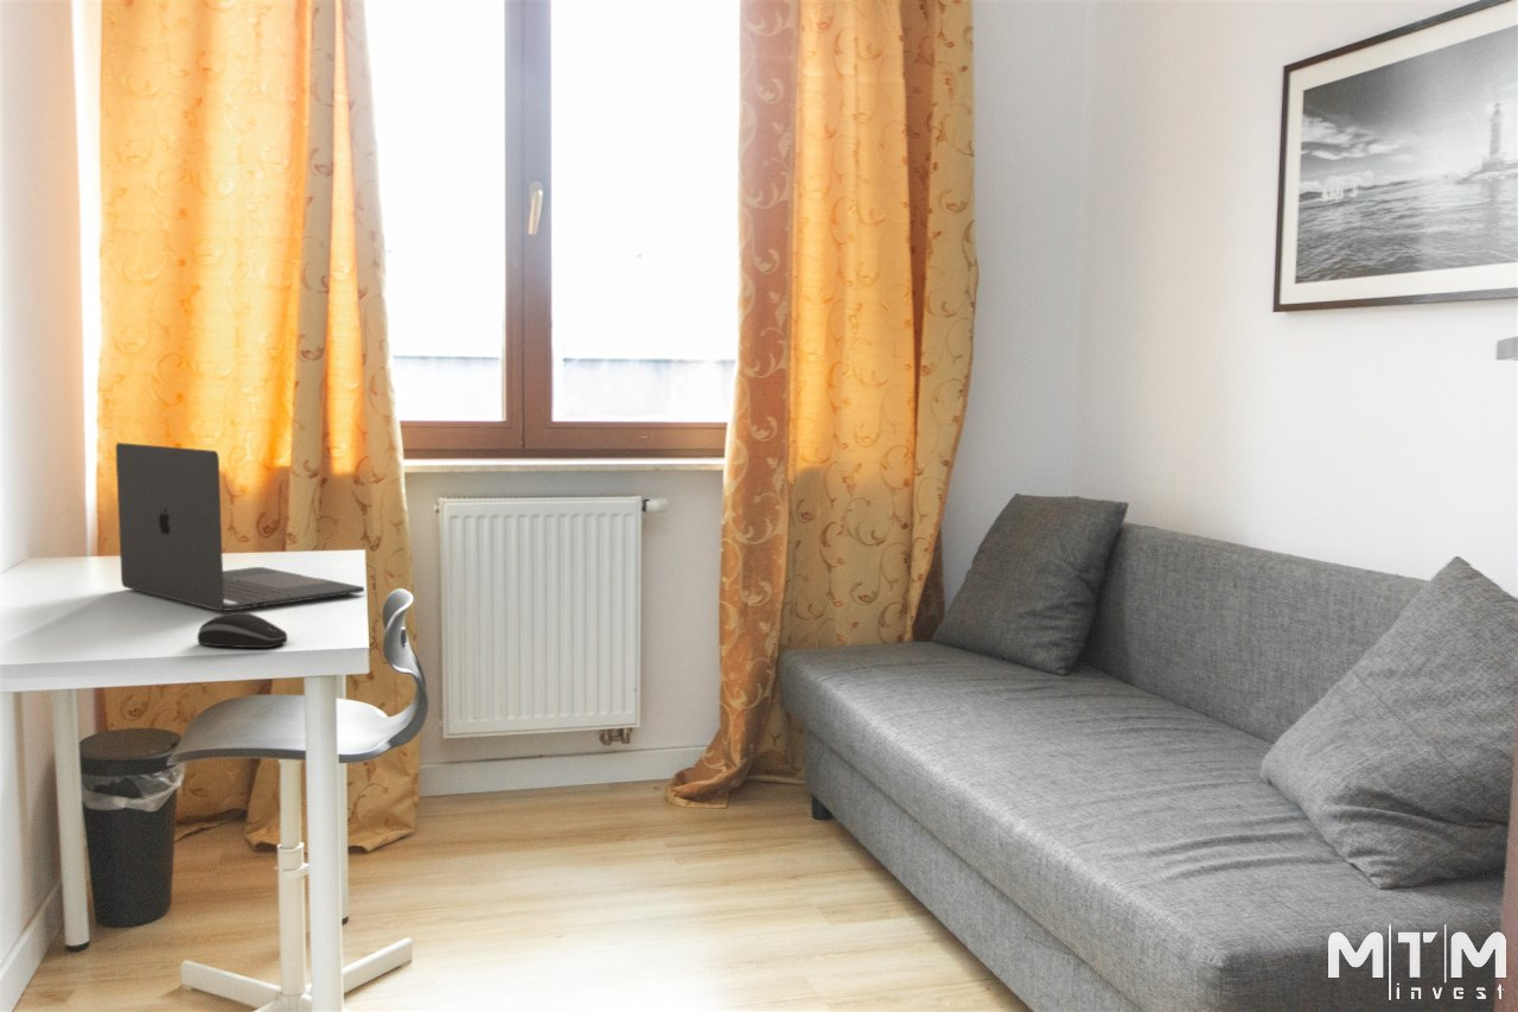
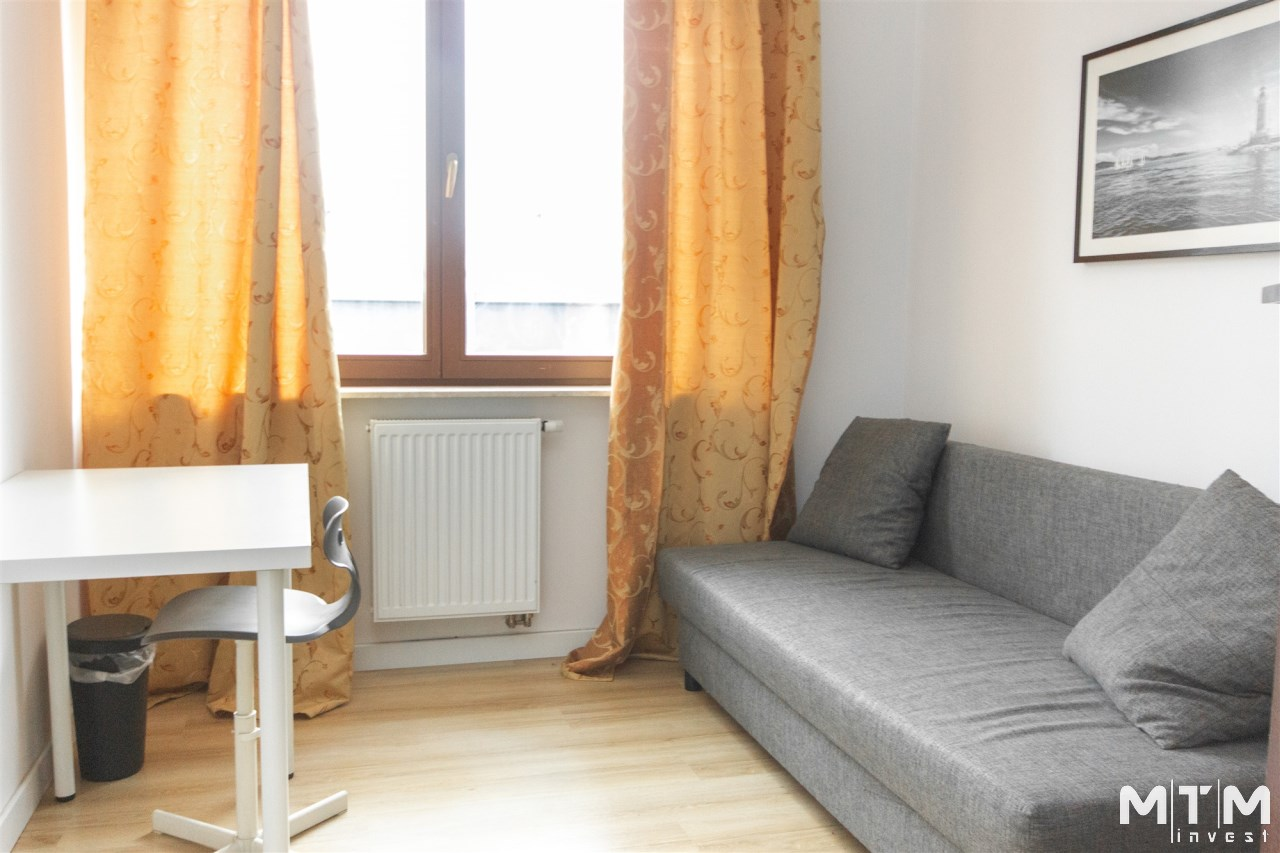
- computer mouse [196,611,288,649]
- laptop [115,441,365,612]
